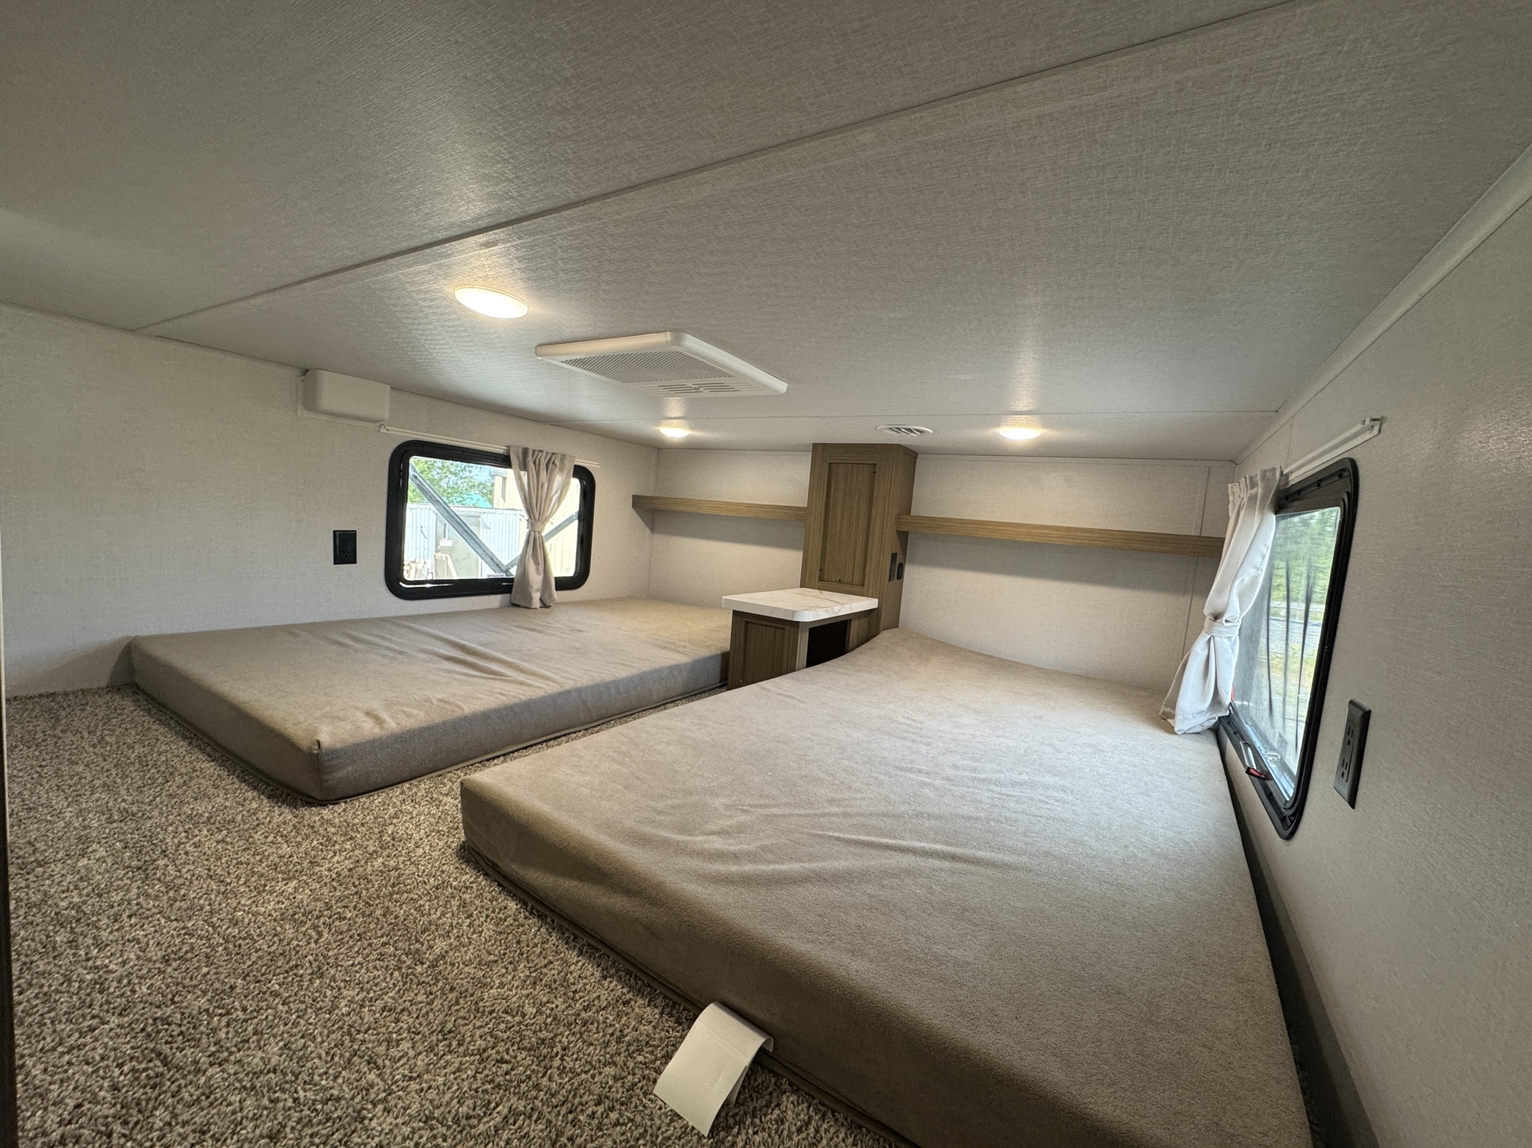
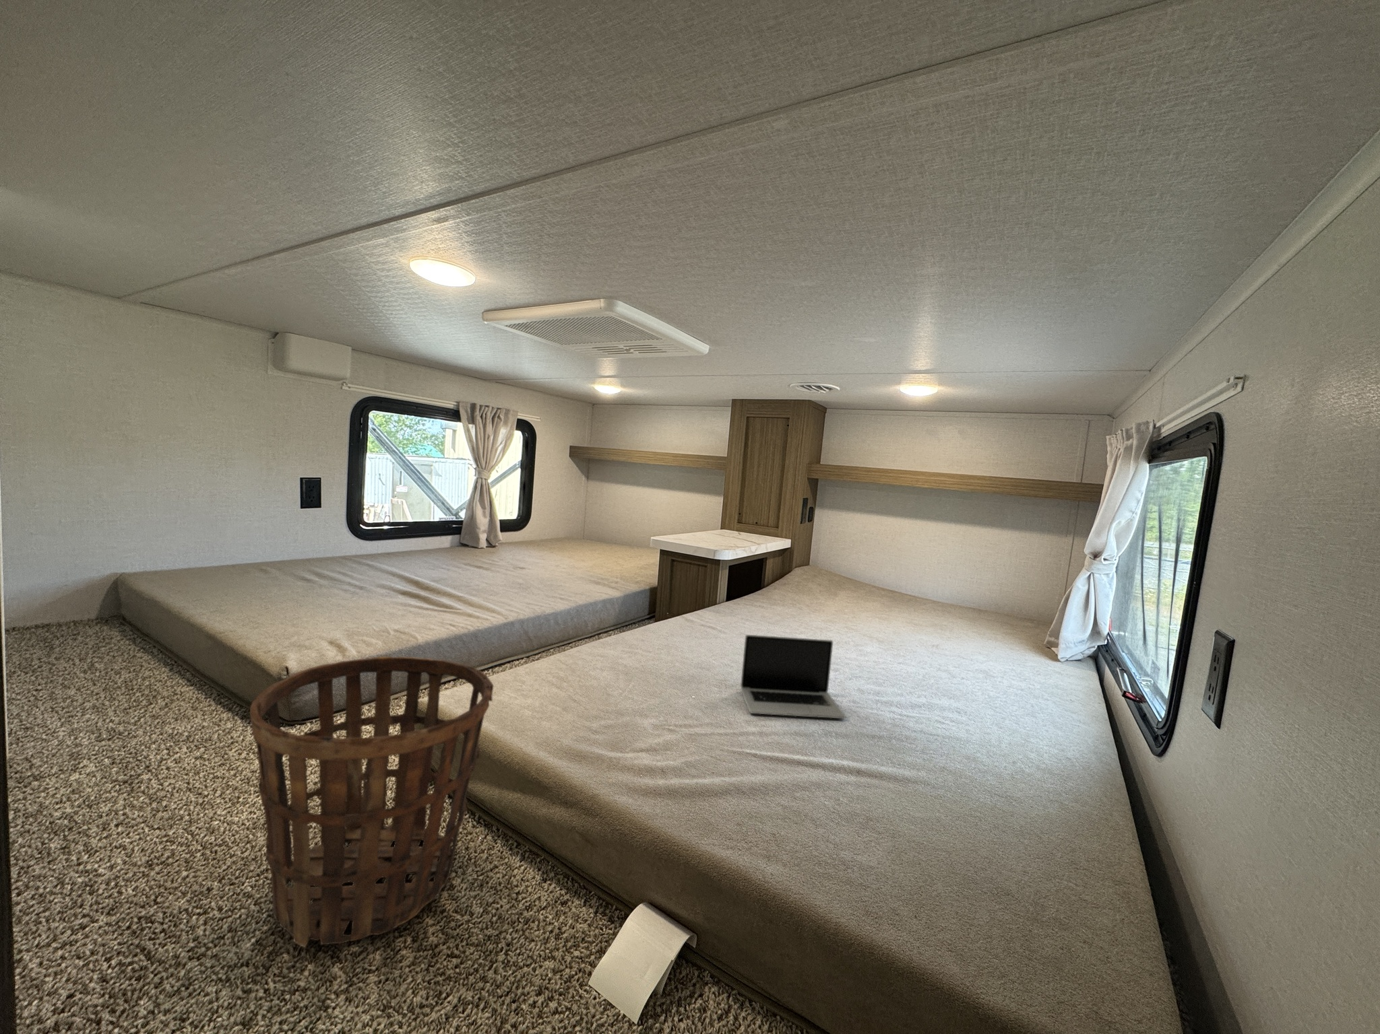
+ basket [249,656,494,948]
+ laptop [740,634,846,720]
